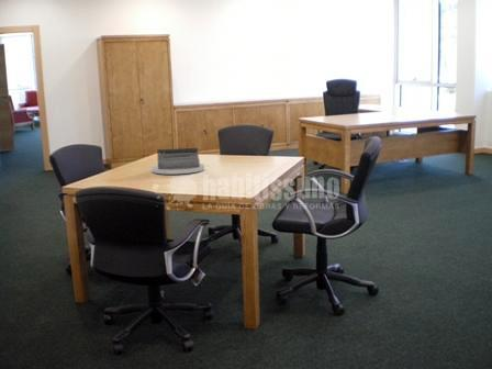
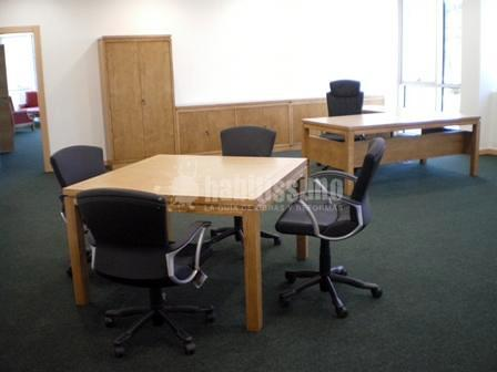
- desk organizer [152,147,205,175]
